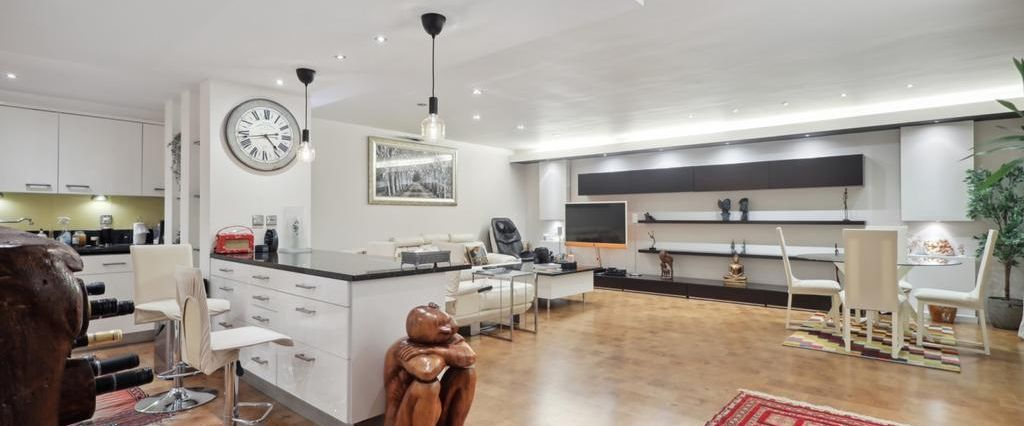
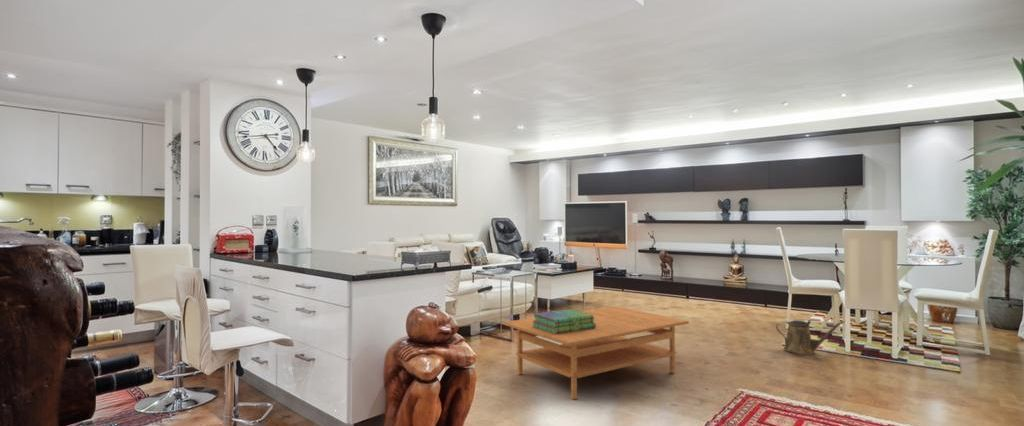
+ coffee table [502,305,690,400]
+ stack of books [532,308,596,334]
+ watering can [775,319,846,356]
